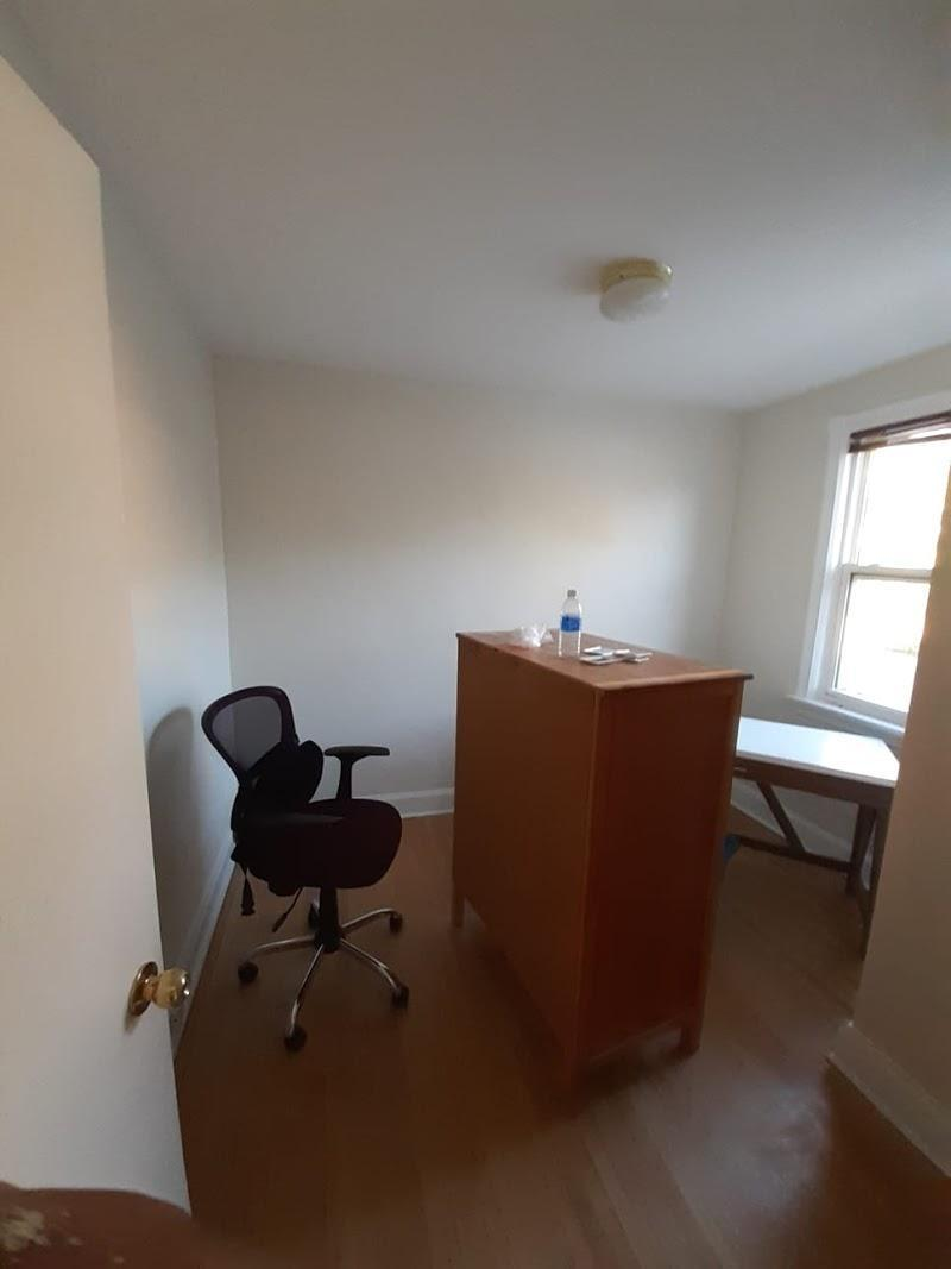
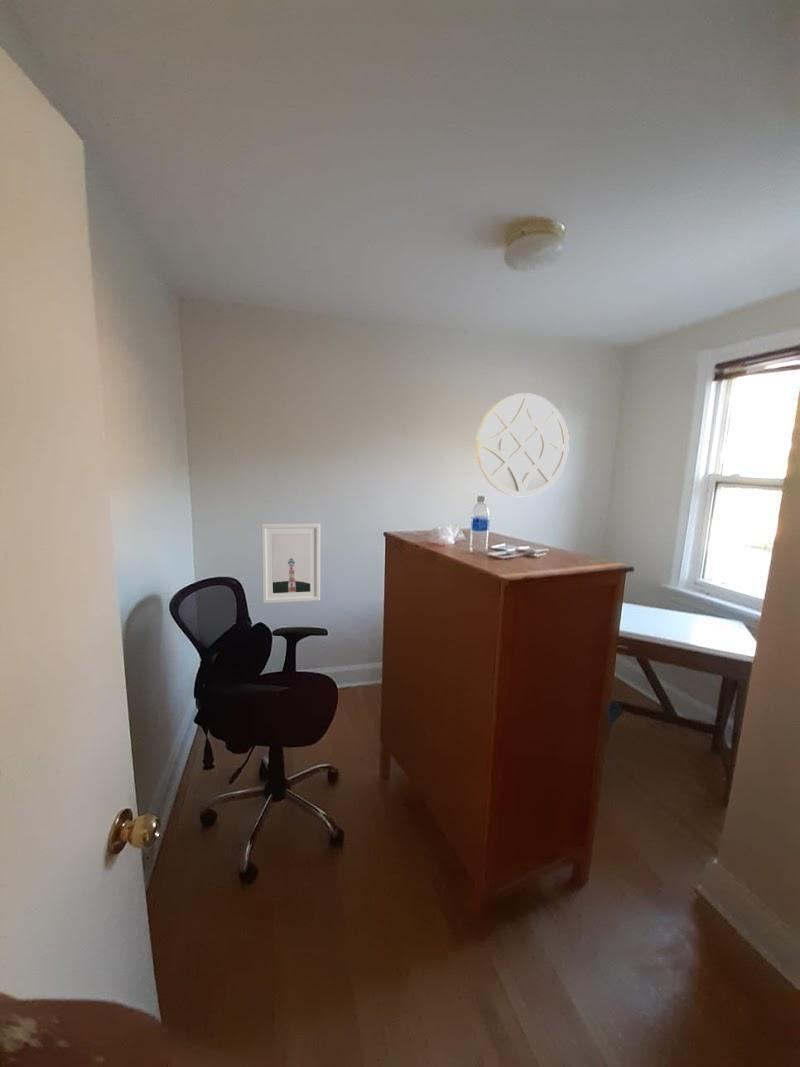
+ home mirror [475,392,570,497]
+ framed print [260,523,321,604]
